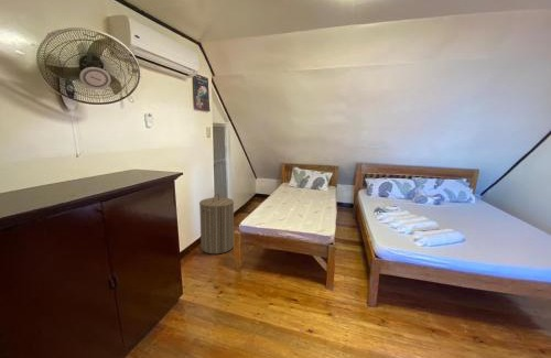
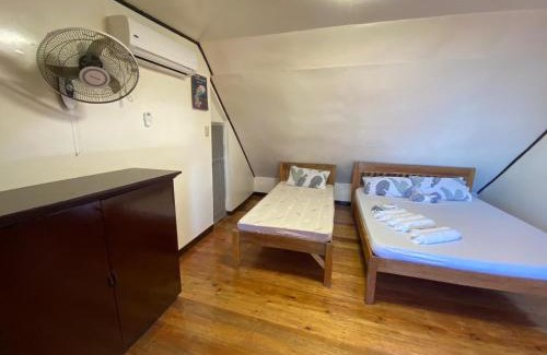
- laundry hamper [198,193,235,254]
